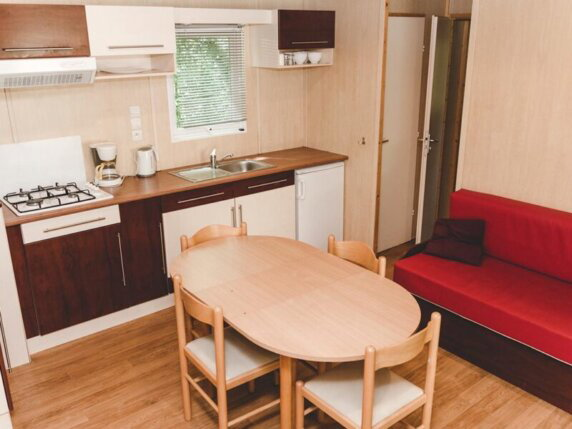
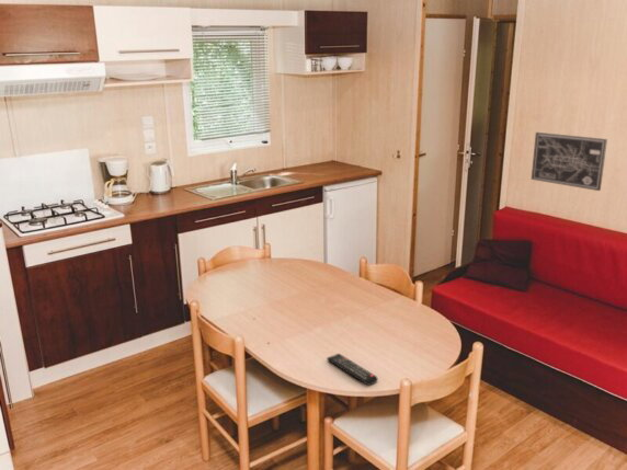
+ remote control [326,353,378,387]
+ wall art [531,131,608,192]
